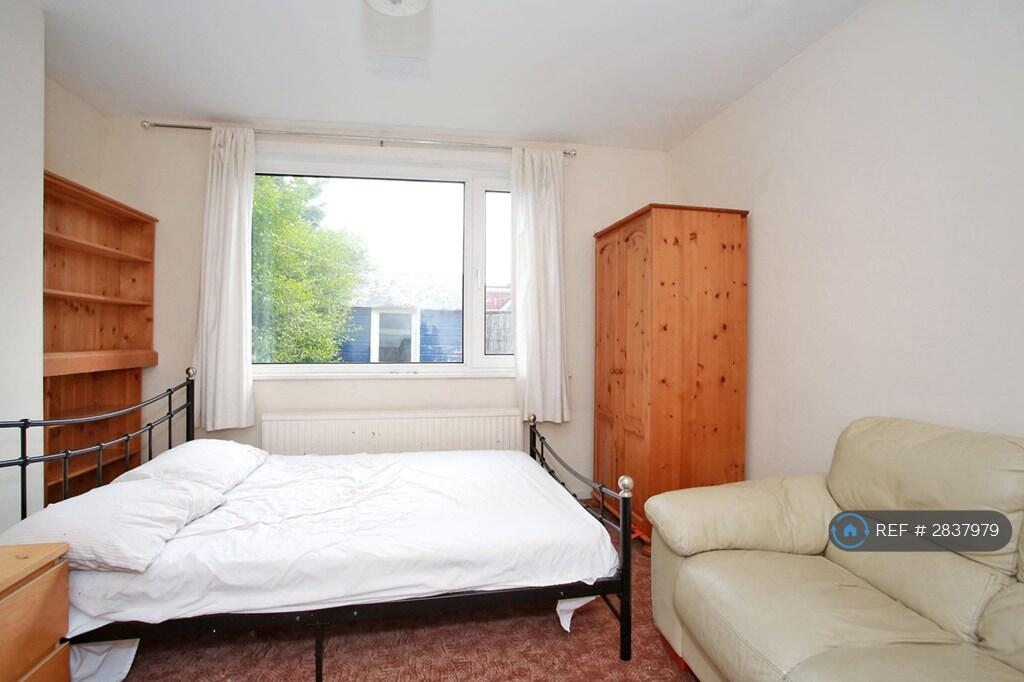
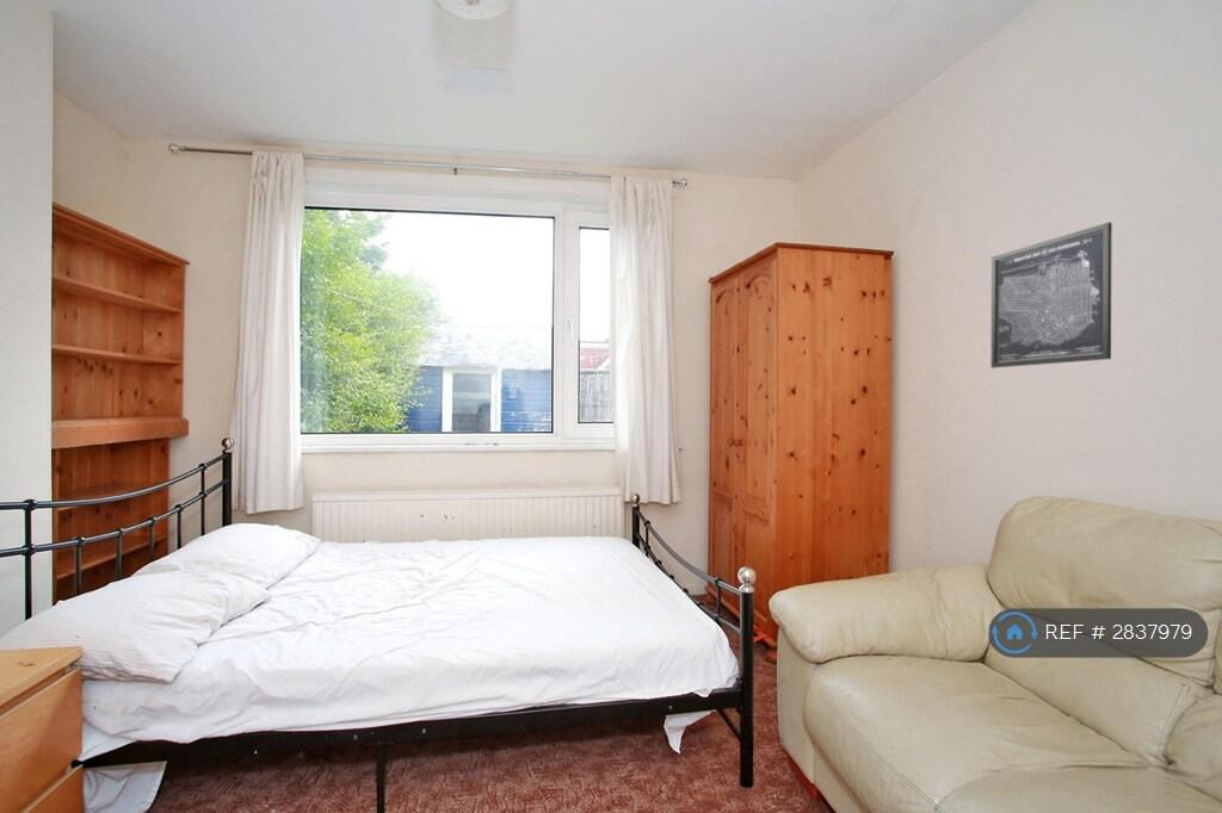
+ wall art [990,221,1113,370]
